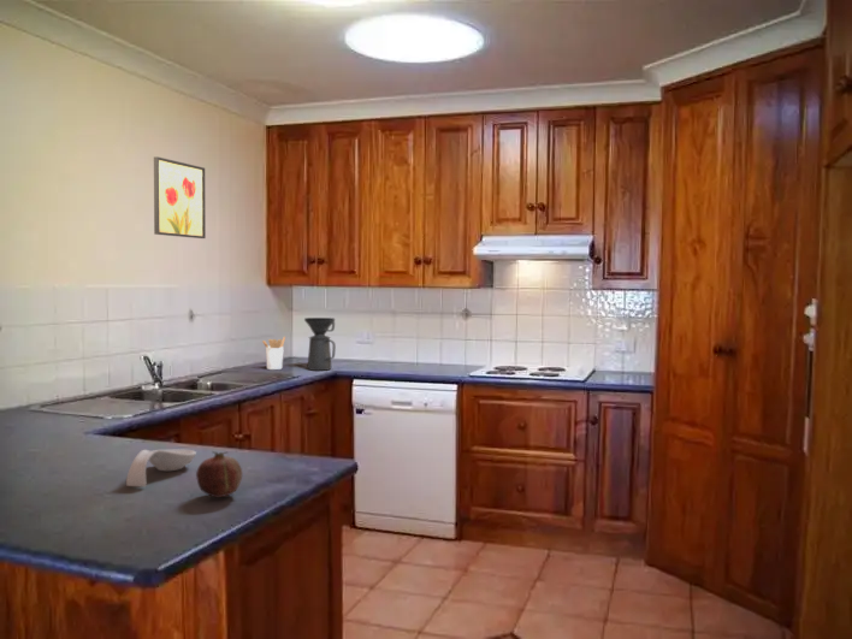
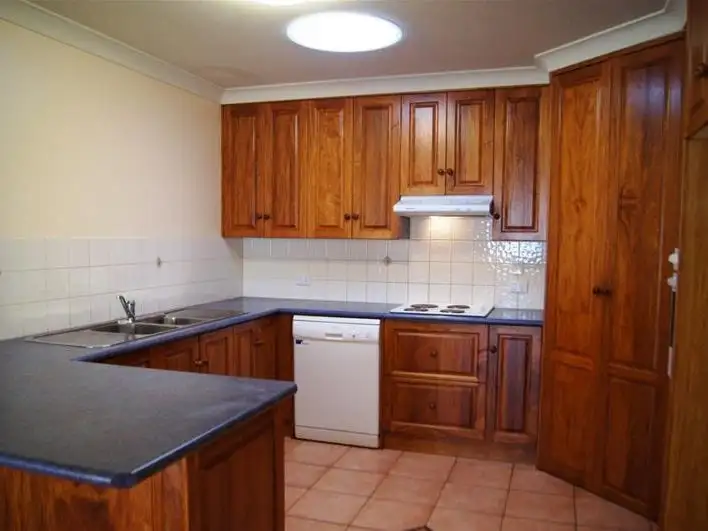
- wall art [153,155,207,239]
- fruit [195,450,243,498]
- coffee maker [303,316,337,372]
- utensil holder [261,336,286,371]
- spoon rest [125,449,197,487]
